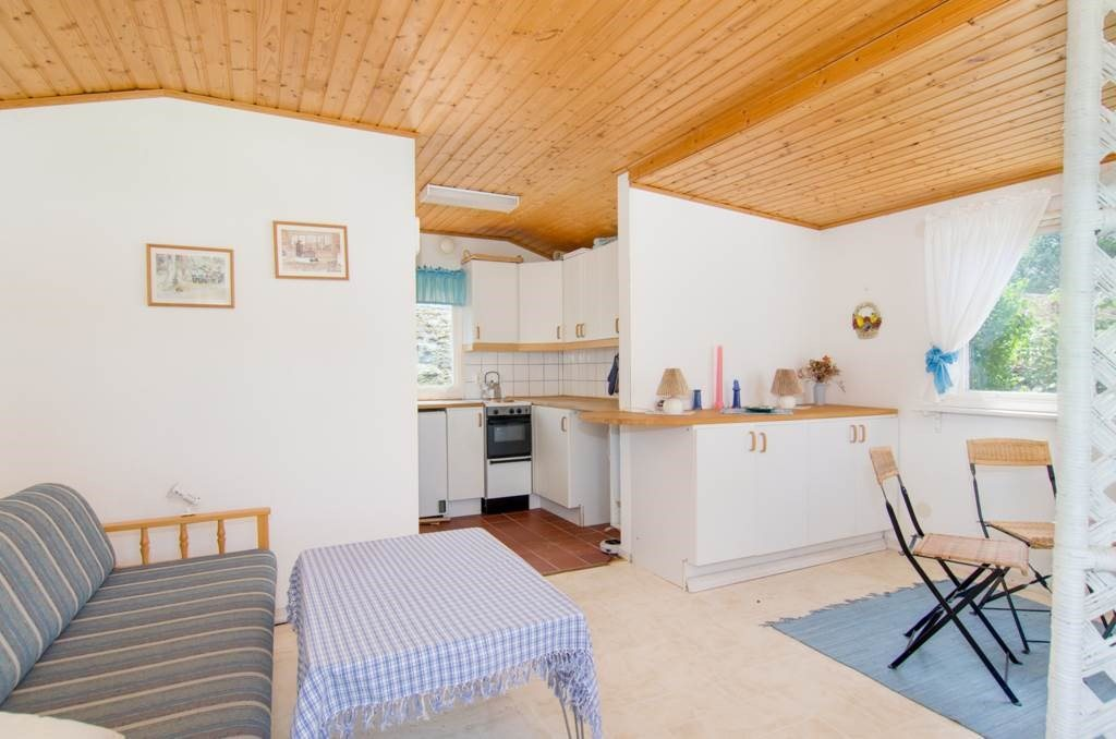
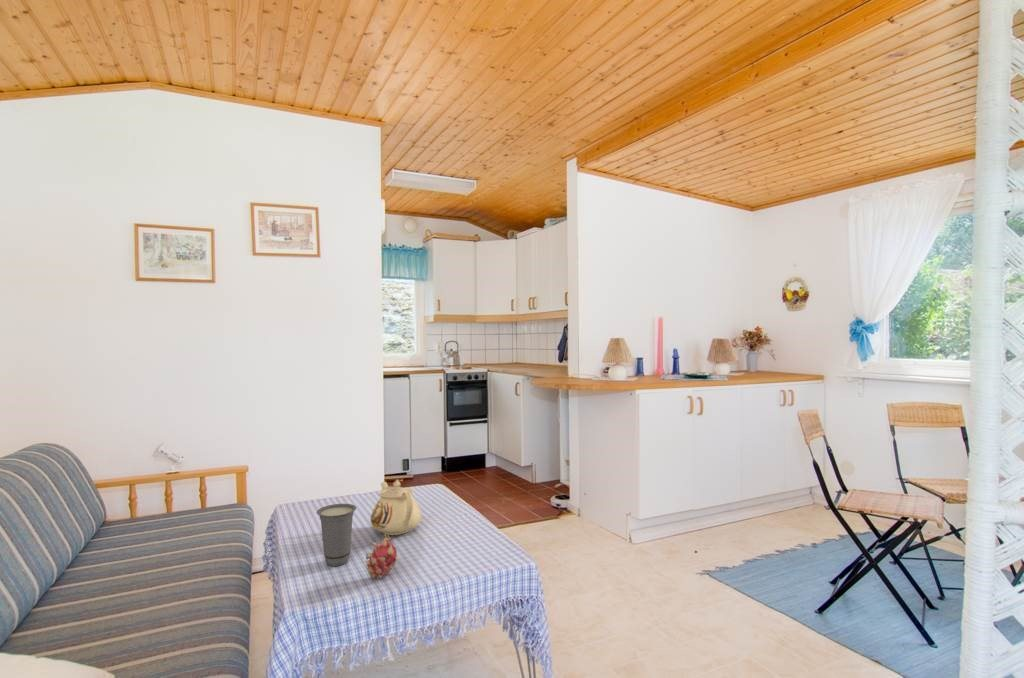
+ fruit [364,532,398,579]
+ teapot [370,479,422,536]
+ cup [316,503,357,567]
